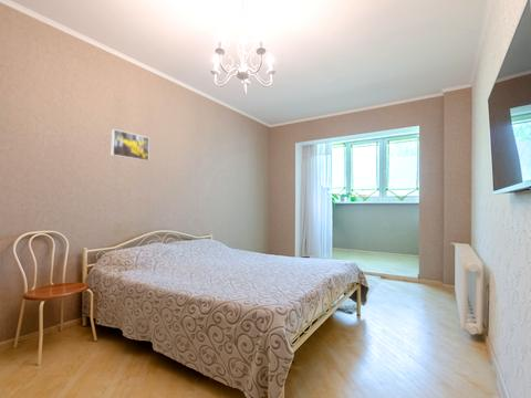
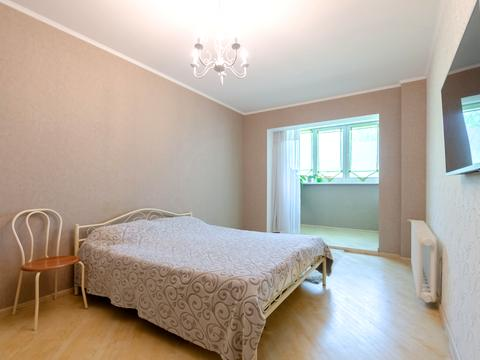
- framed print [111,128,150,163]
